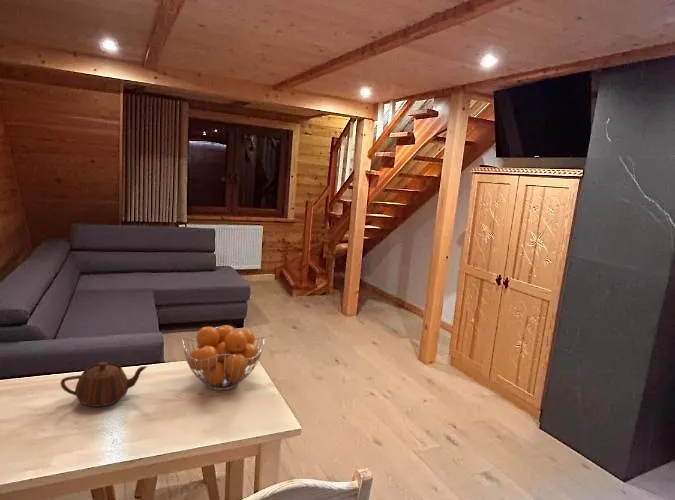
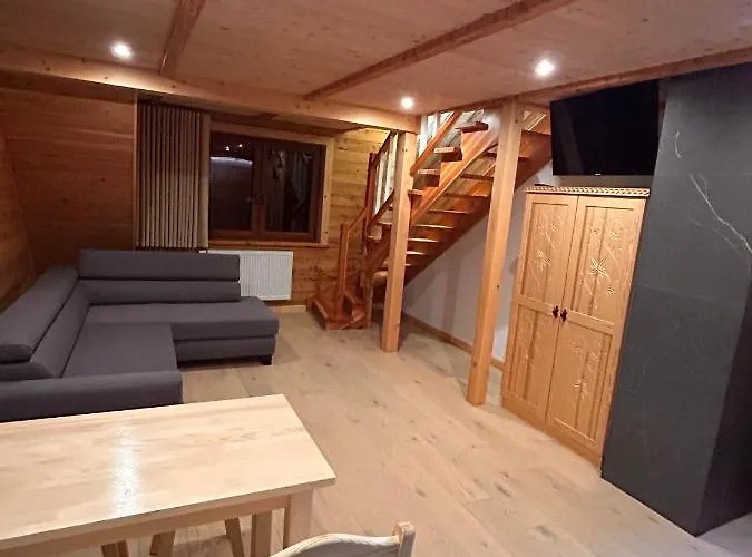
- teapot [60,361,149,408]
- fruit basket [181,324,266,391]
